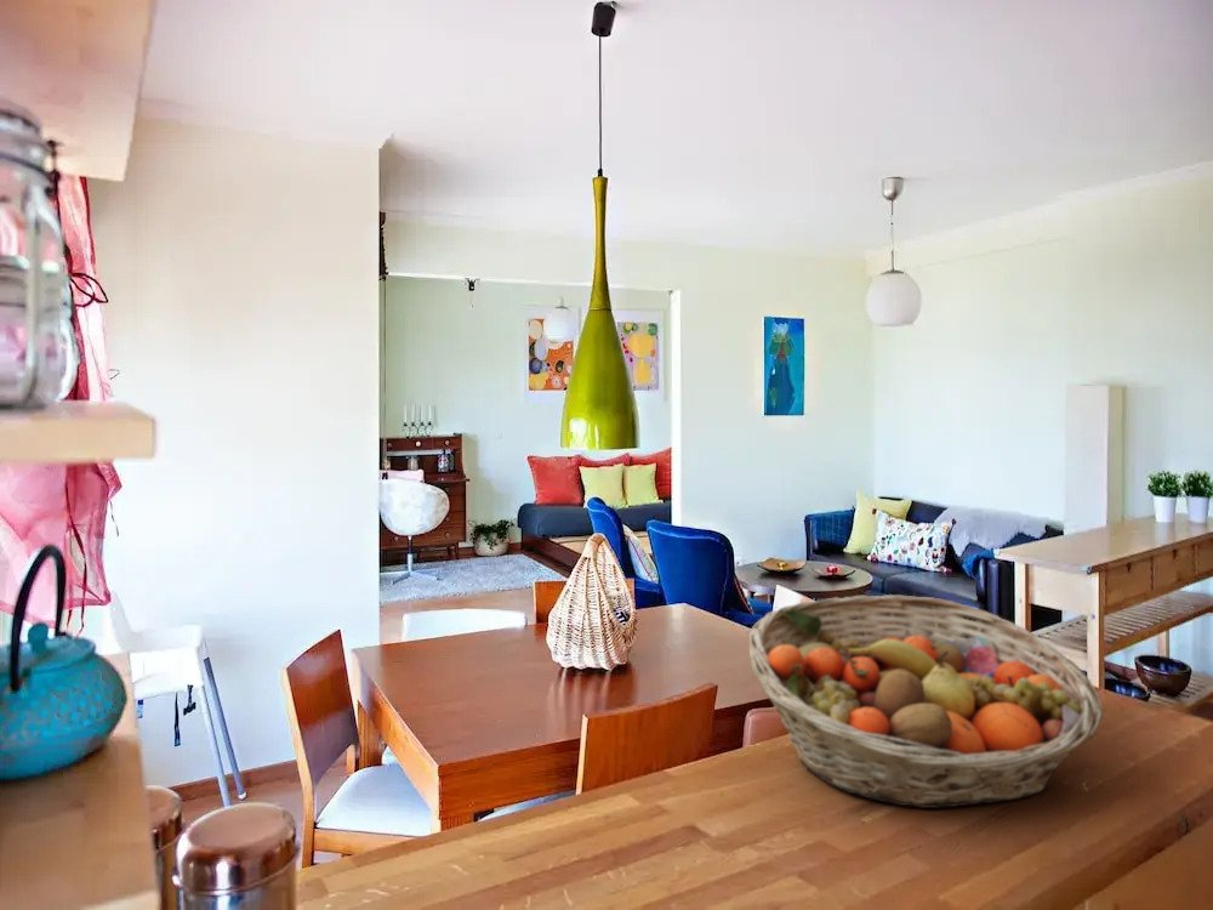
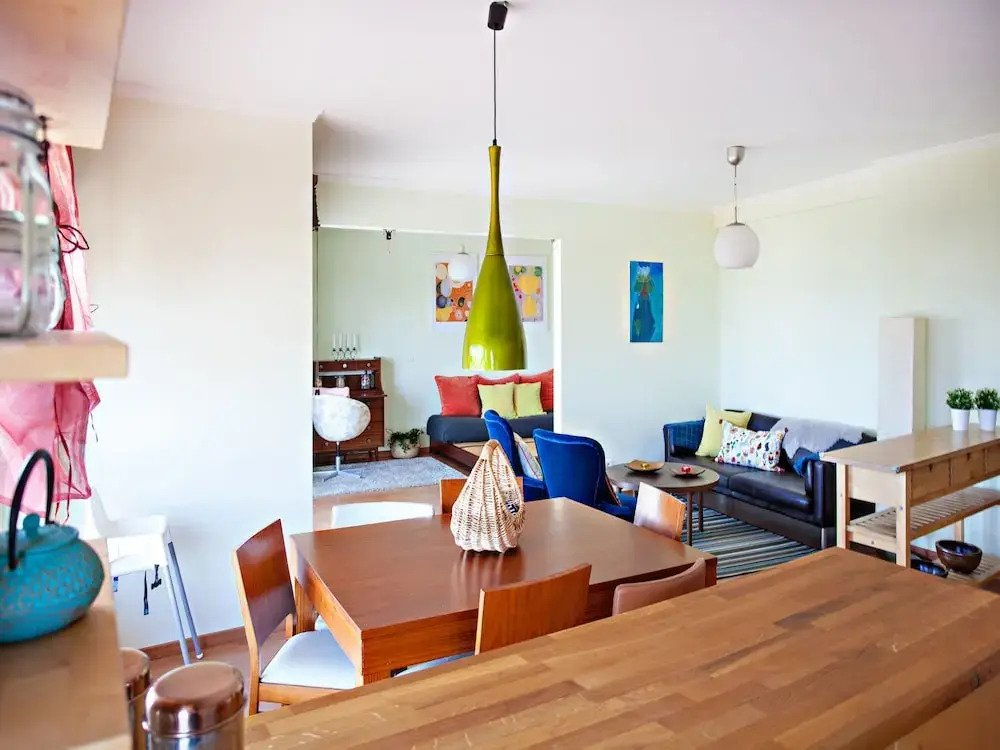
- fruit basket [748,593,1105,809]
